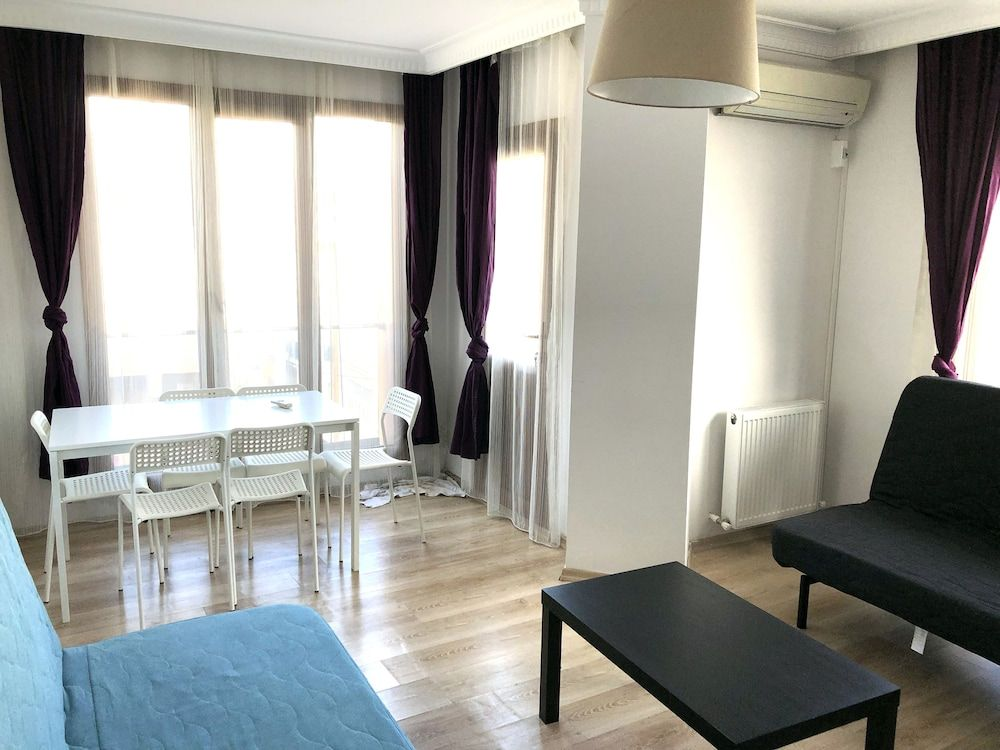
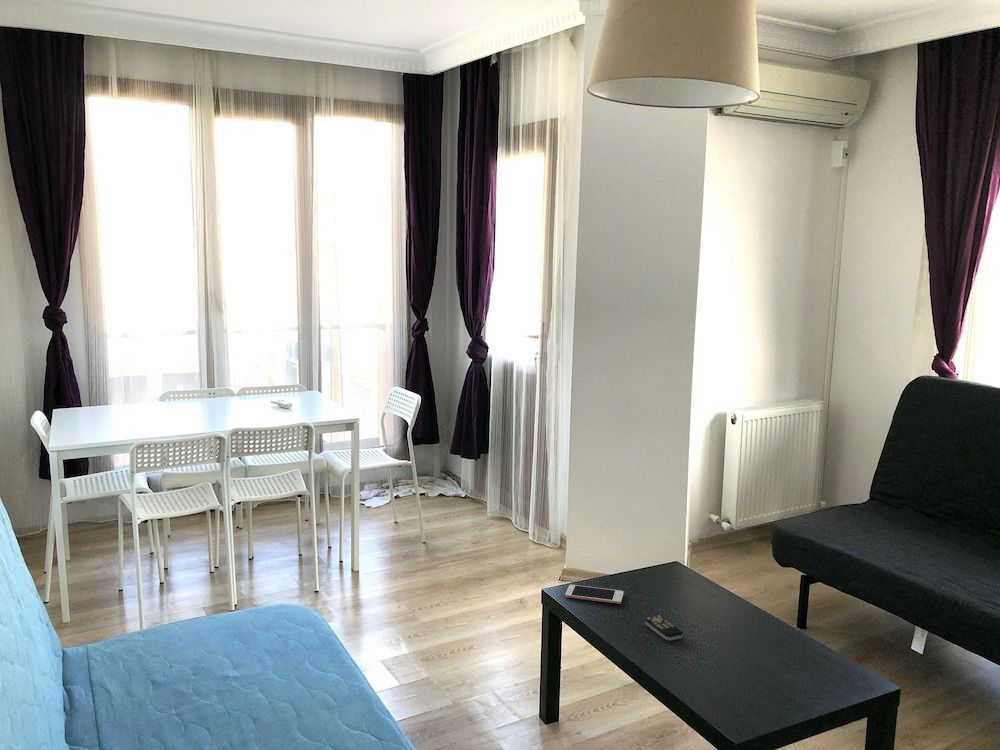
+ remote control [644,615,684,642]
+ cell phone [564,584,625,605]
